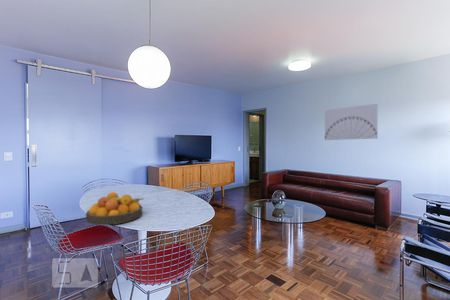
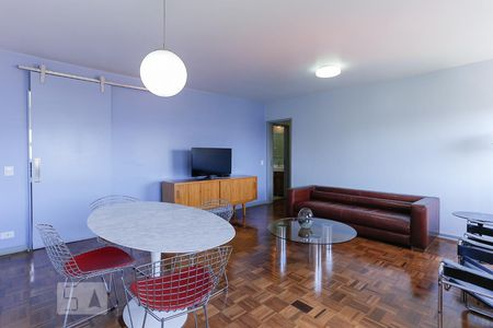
- fruit bowl [85,191,144,226]
- wall art [324,103,378,141]
